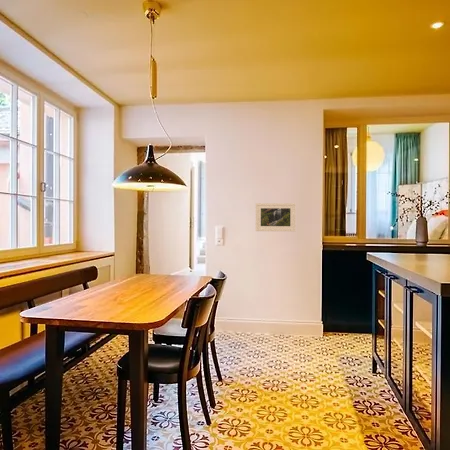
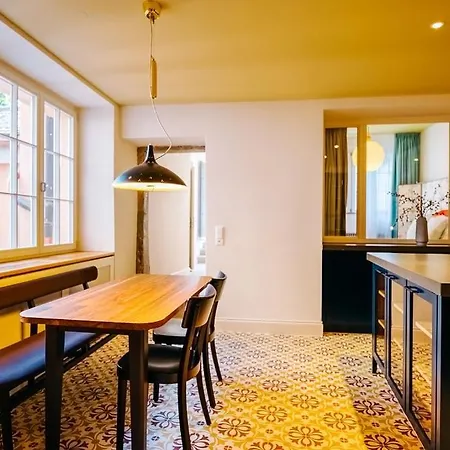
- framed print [255,202,297,232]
